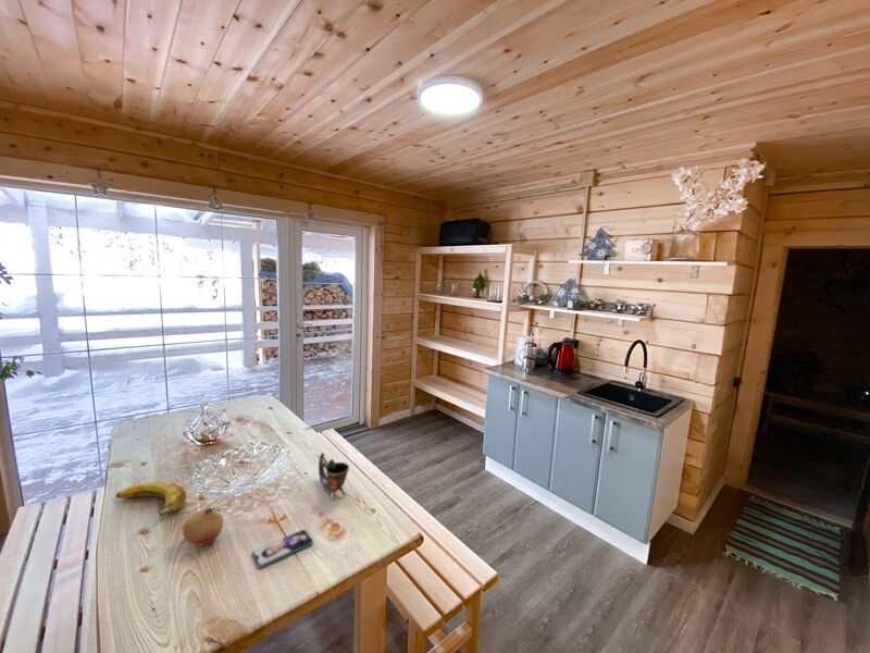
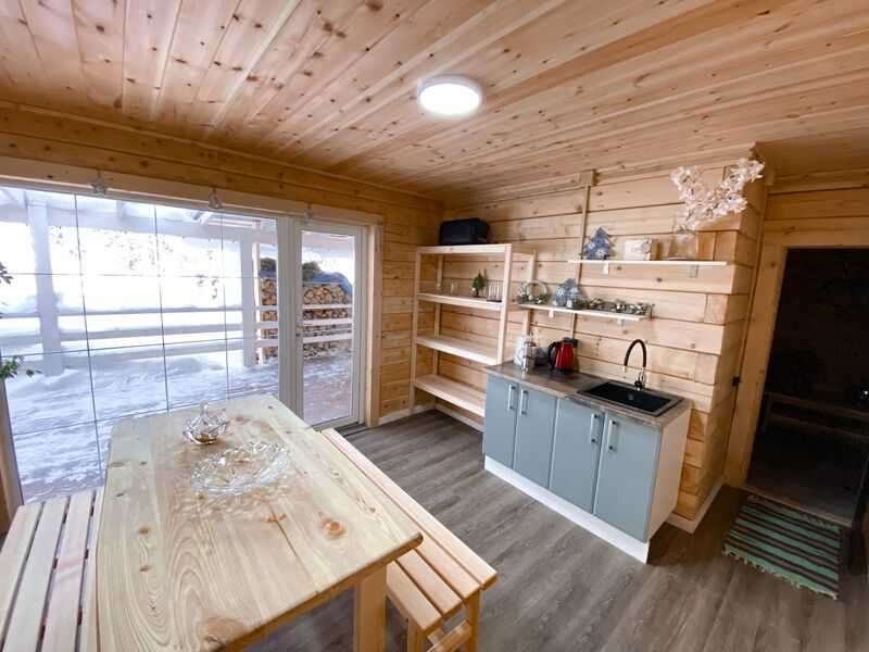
- cup [318,452,350,502]
- fruit [182,506,224,547]
- banana [115,480,187,517]
- smartphone [251,529,314,568]
